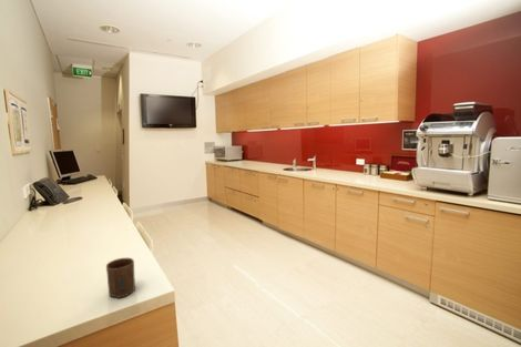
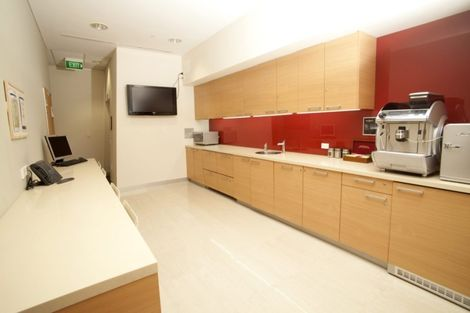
- cup [105,257,136,299]
